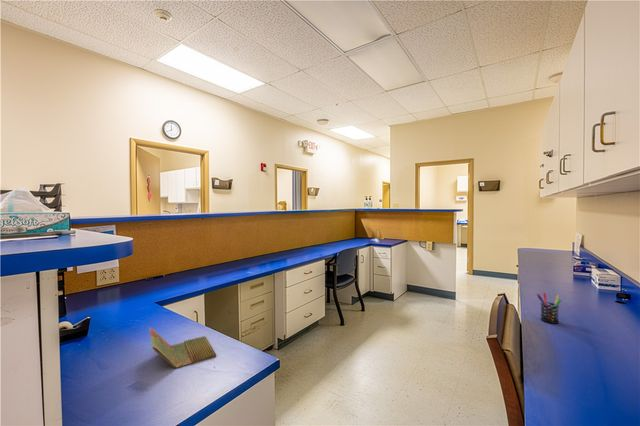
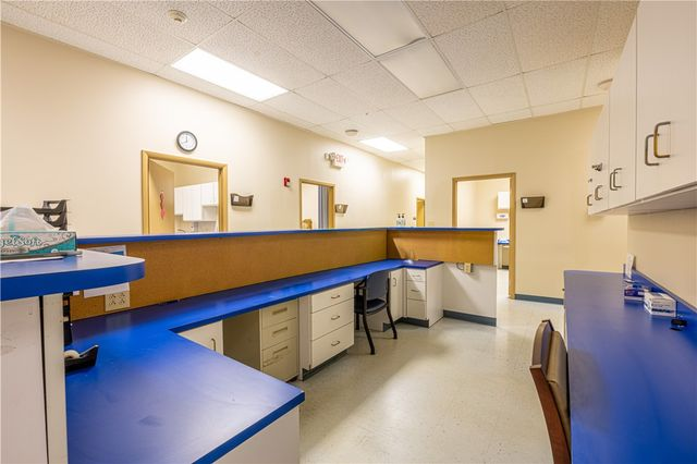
- pen holder [536,292,562,325]
- notebook [149,327,217,369]
